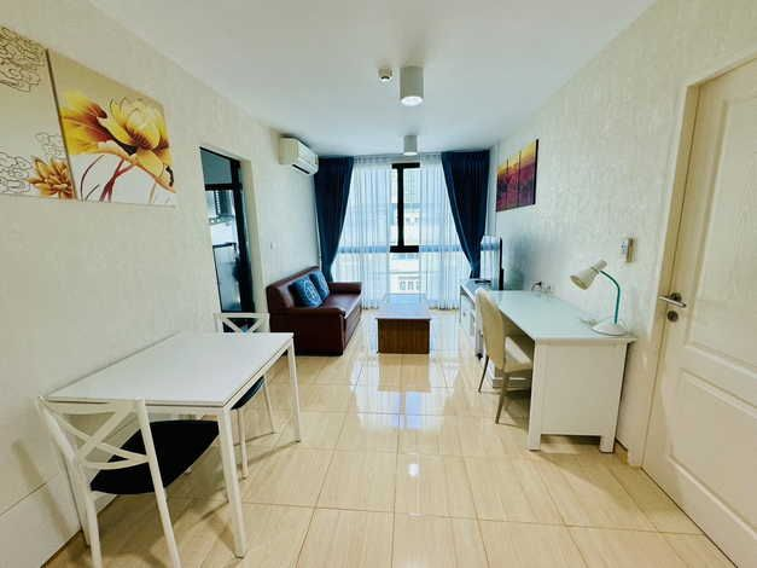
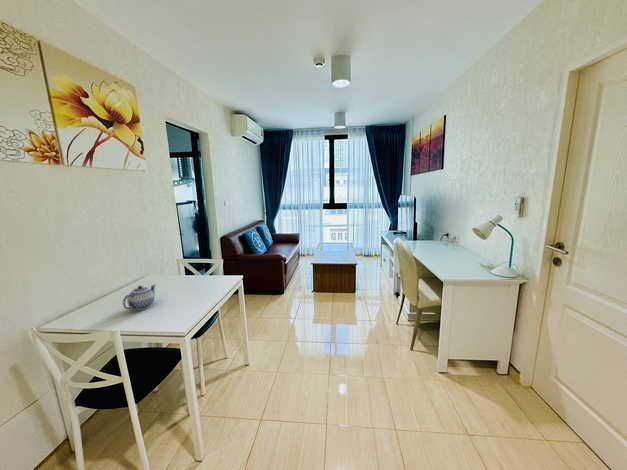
+ teapot [122,284,157,311]
